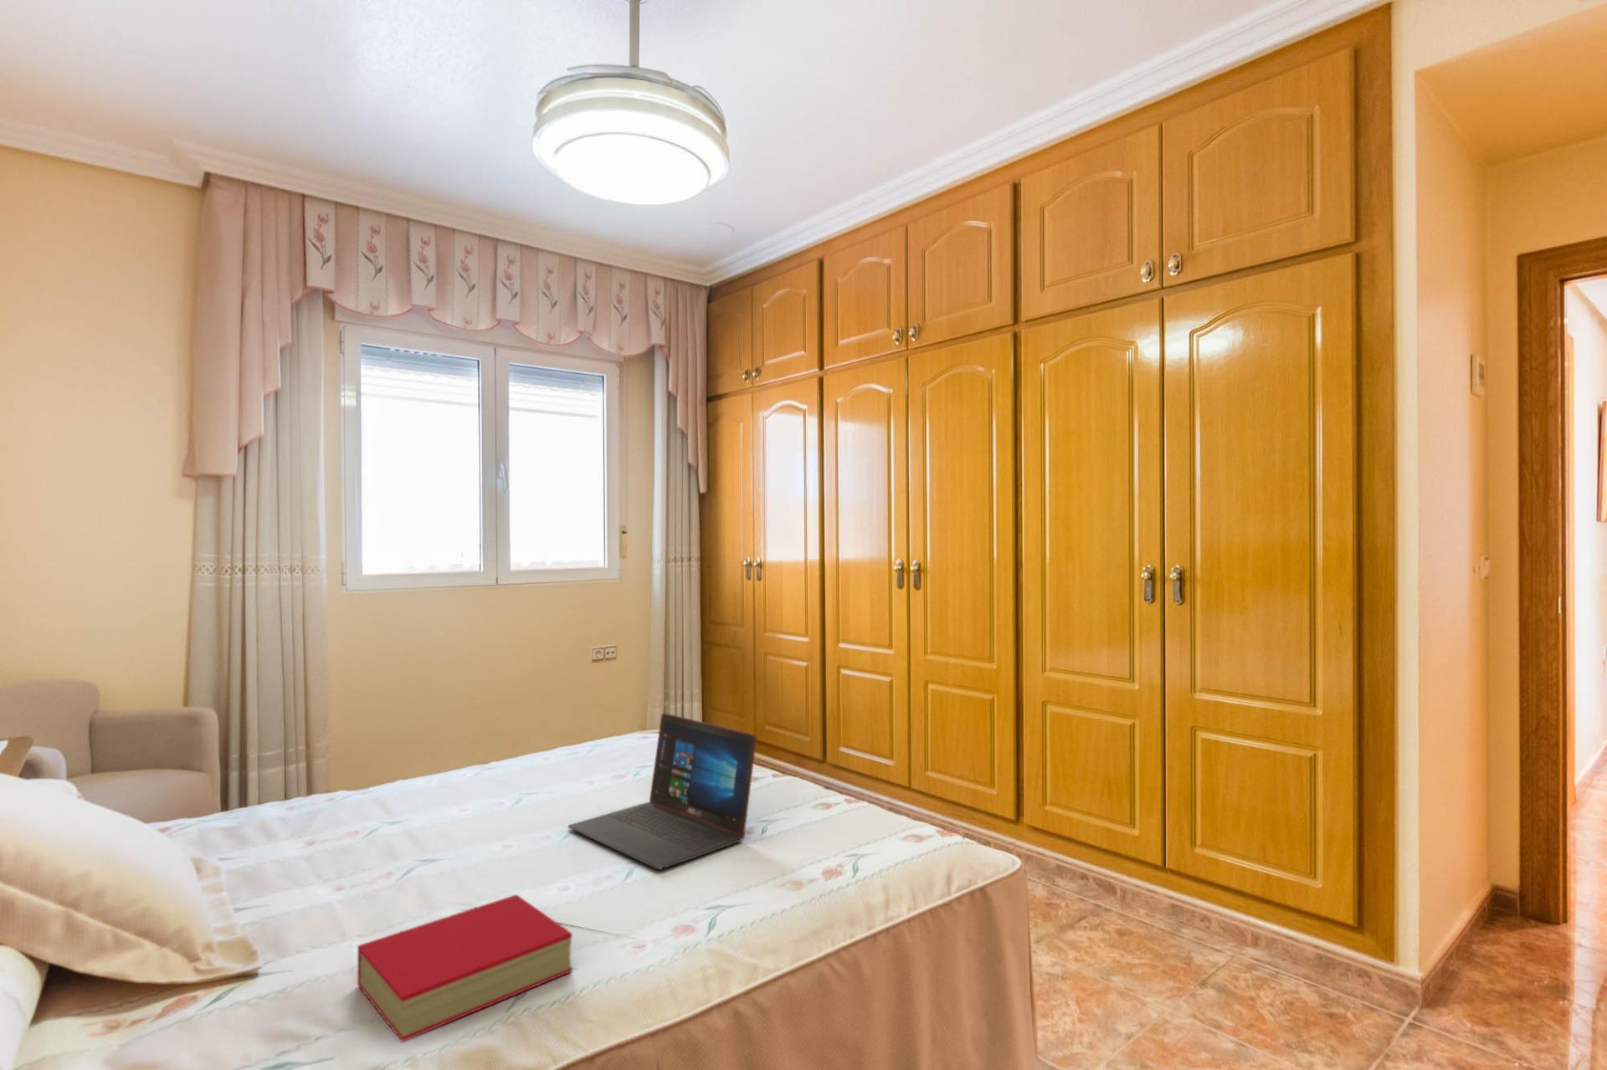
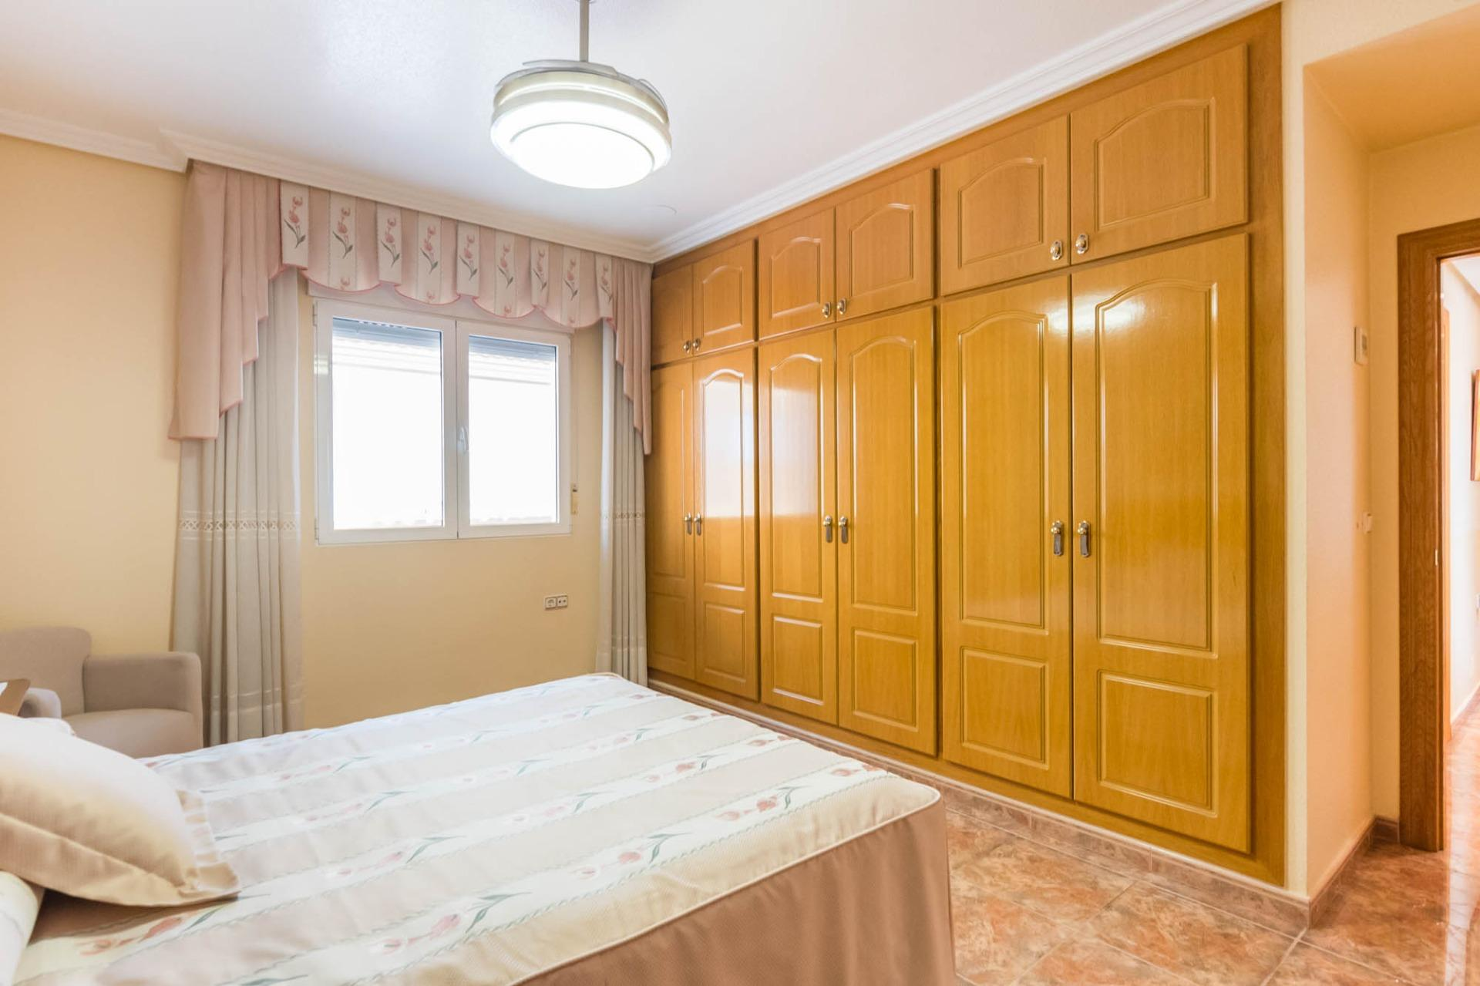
- laptop [568,712,758,871]
- book [356,893,574,1043]
